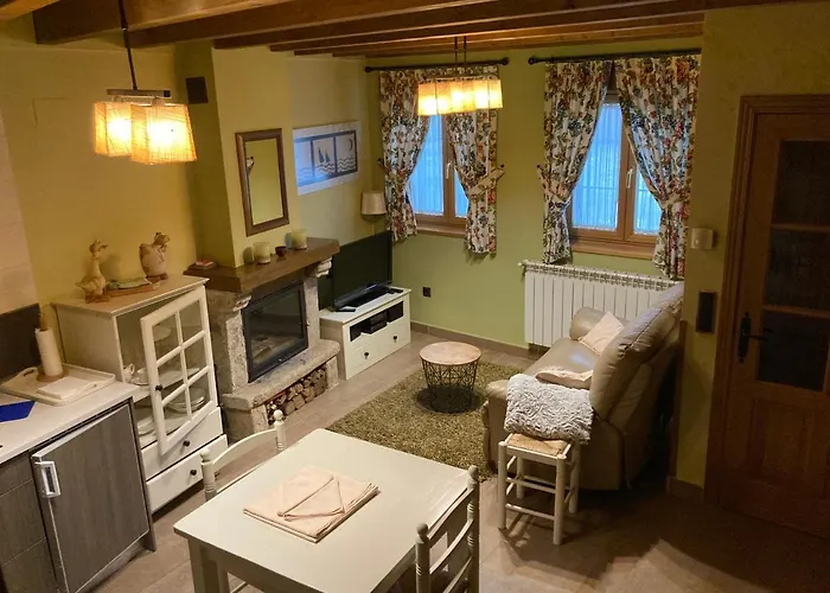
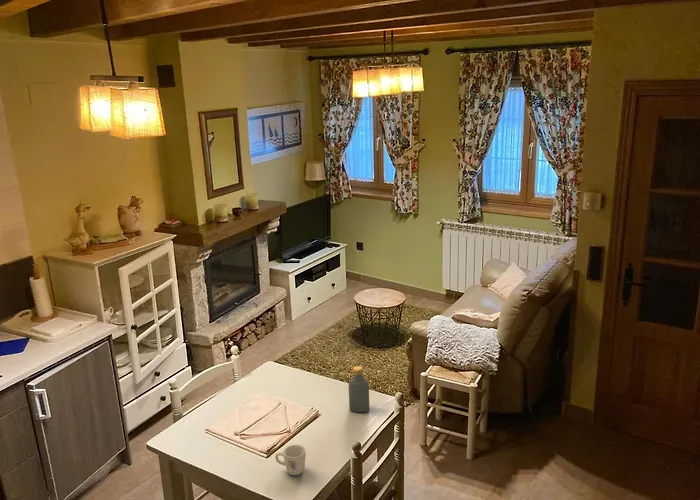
+ vodka [348,365,370,413]
+ mug [274,444,307,476]
